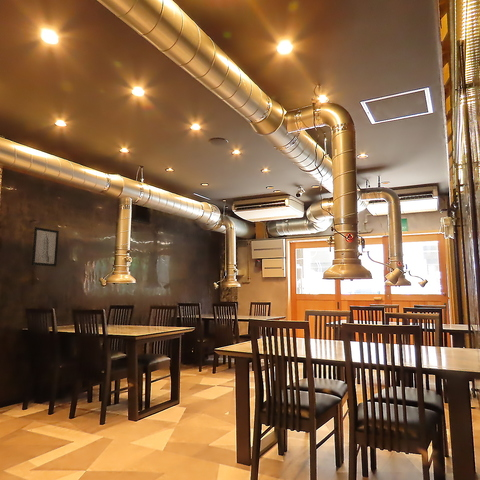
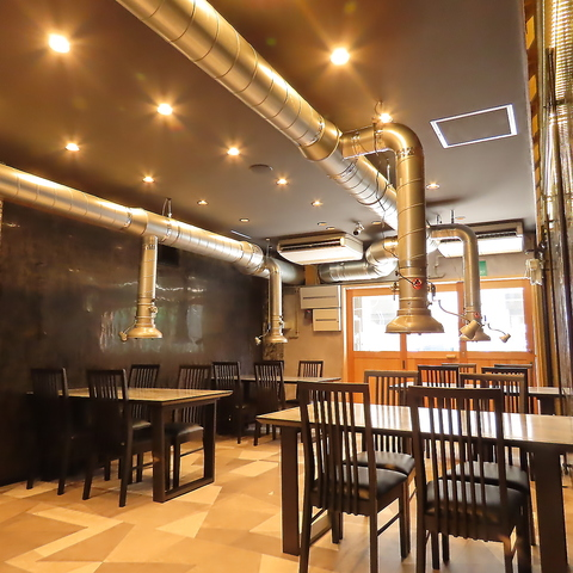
- wall art [31,226,60,267]
